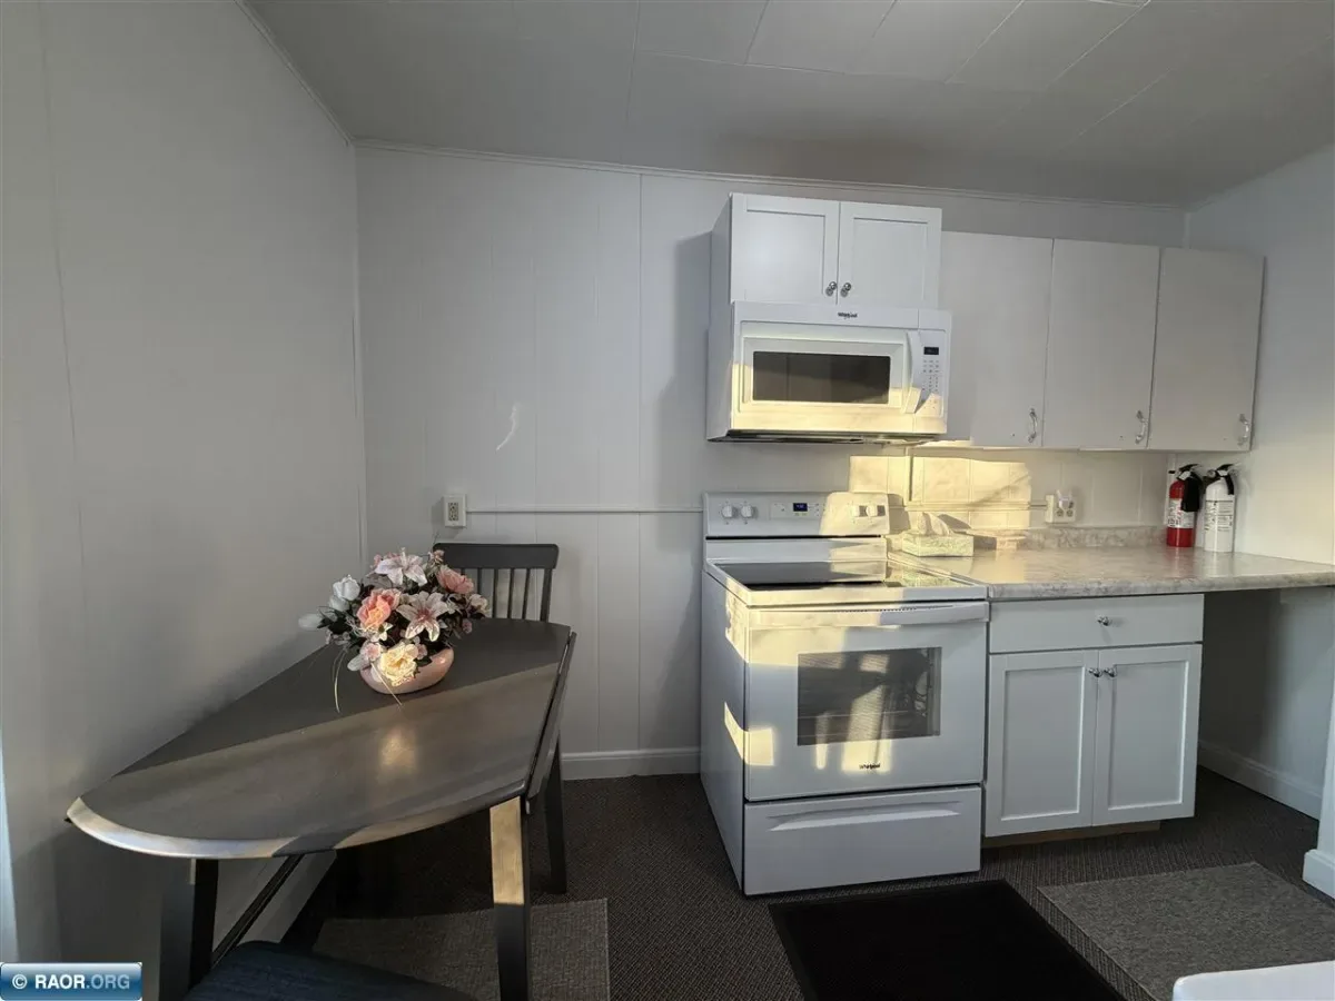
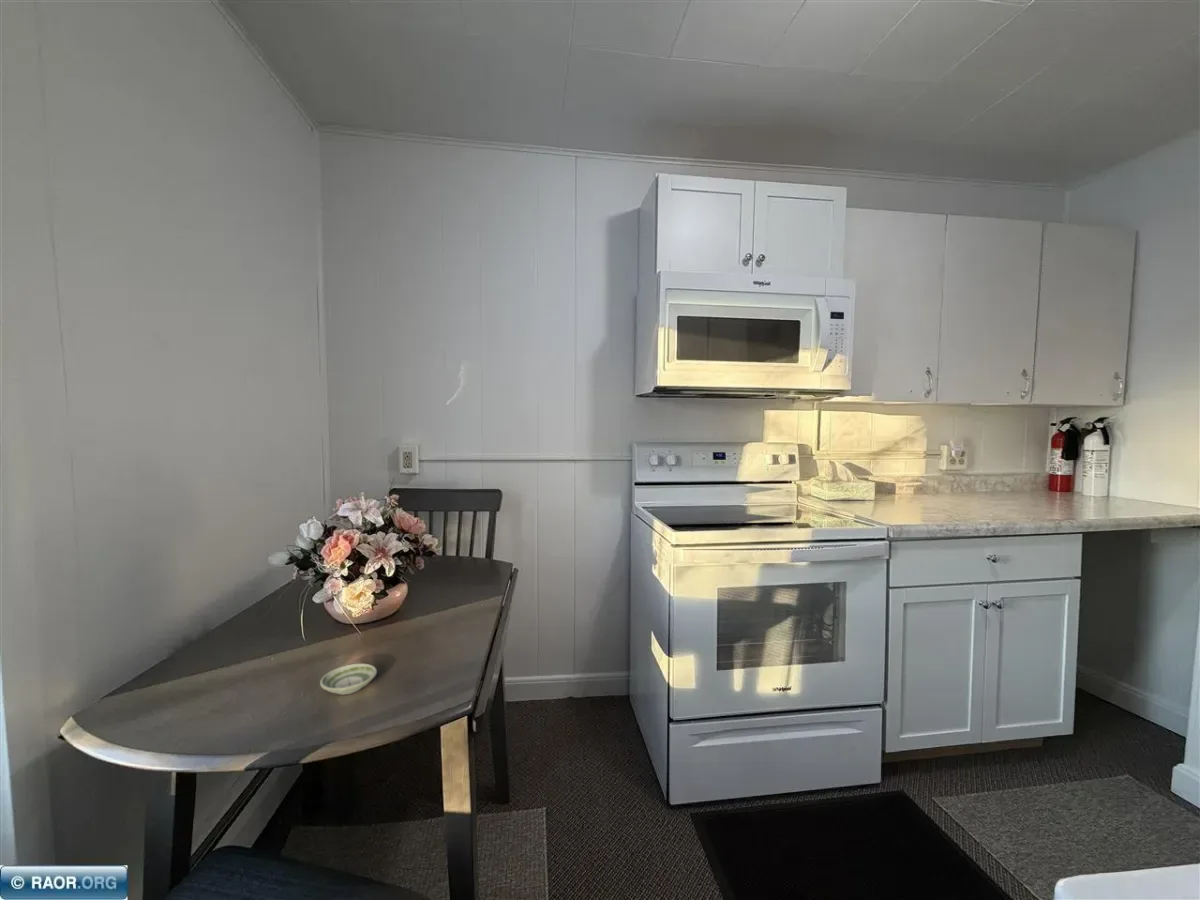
+ saucer [319,663,378,695]
